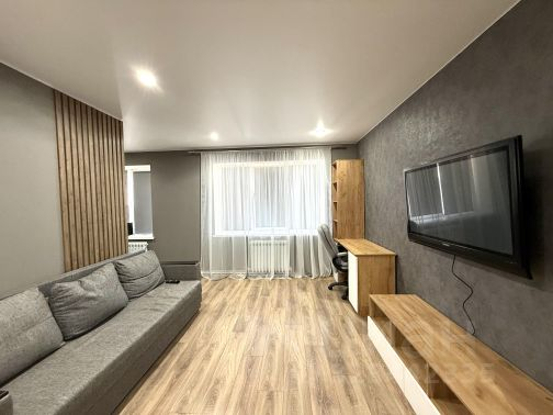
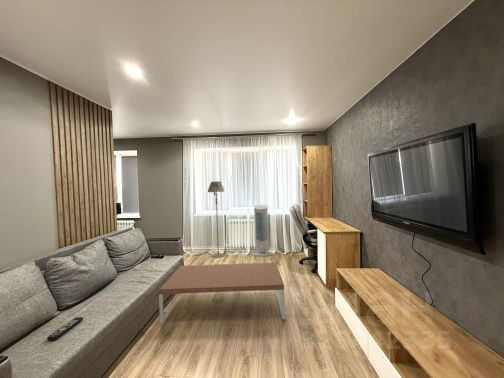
+ coffee table [158,261,286,325]
+ air purifier [251,204,274,257]
+ remote control [46,316,84,341]
+ floor lamp [207,180,226,259]
